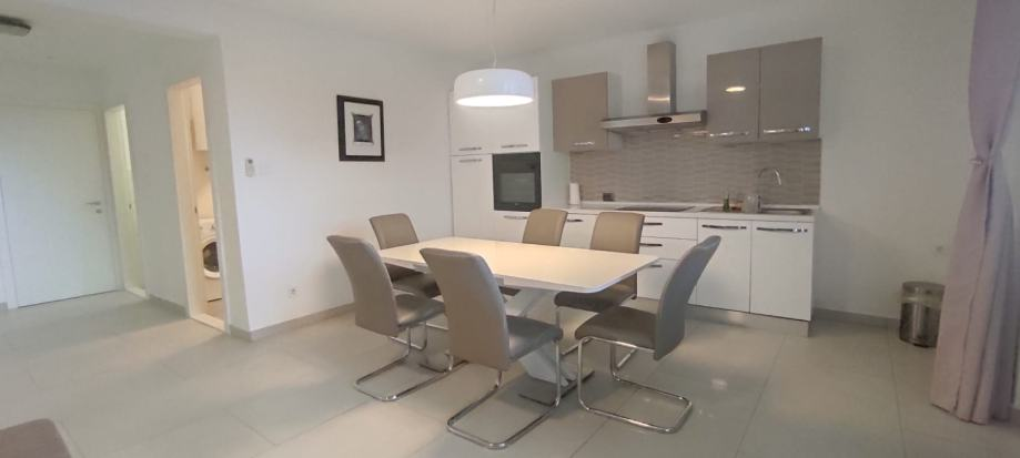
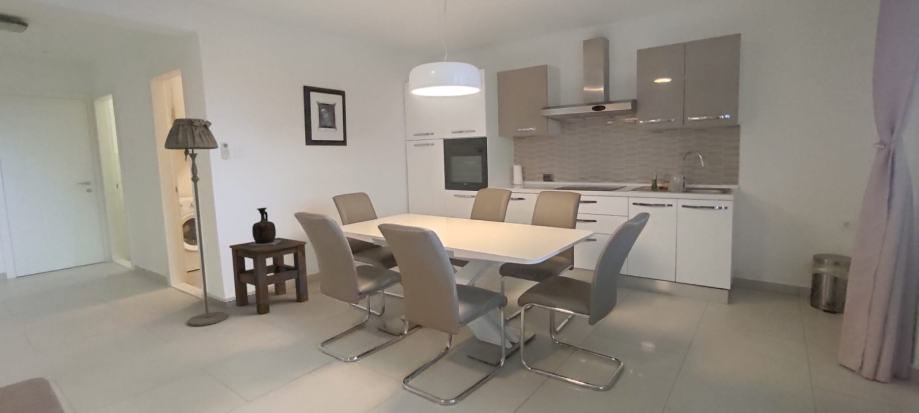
+ vase [249,207,281,246]
+ floor lamp [164,117,228,327]
+ side table [228,237,309,315]
